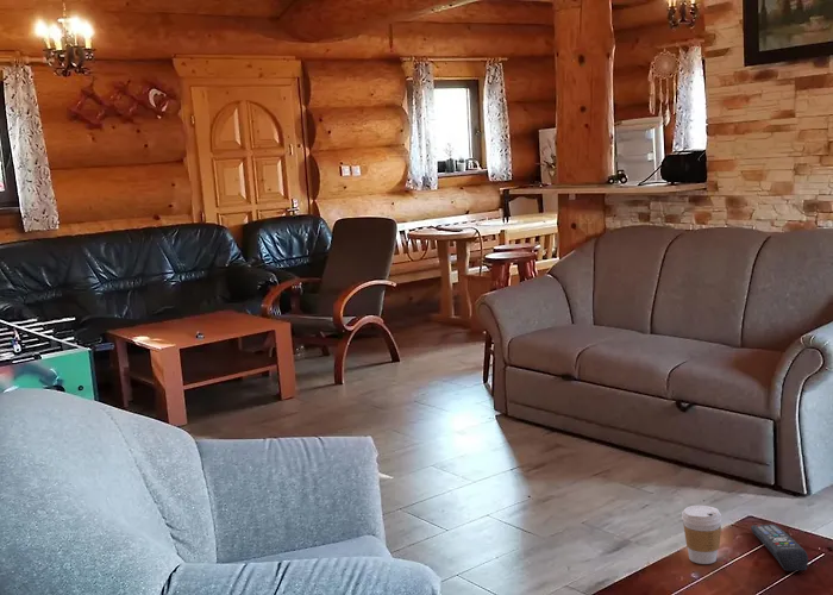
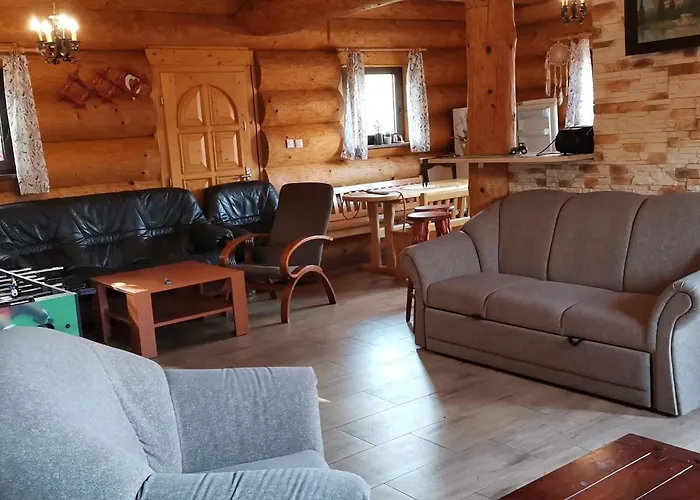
- remote control [750,524,809,572]
- coffee cup [681,505,722,565]
